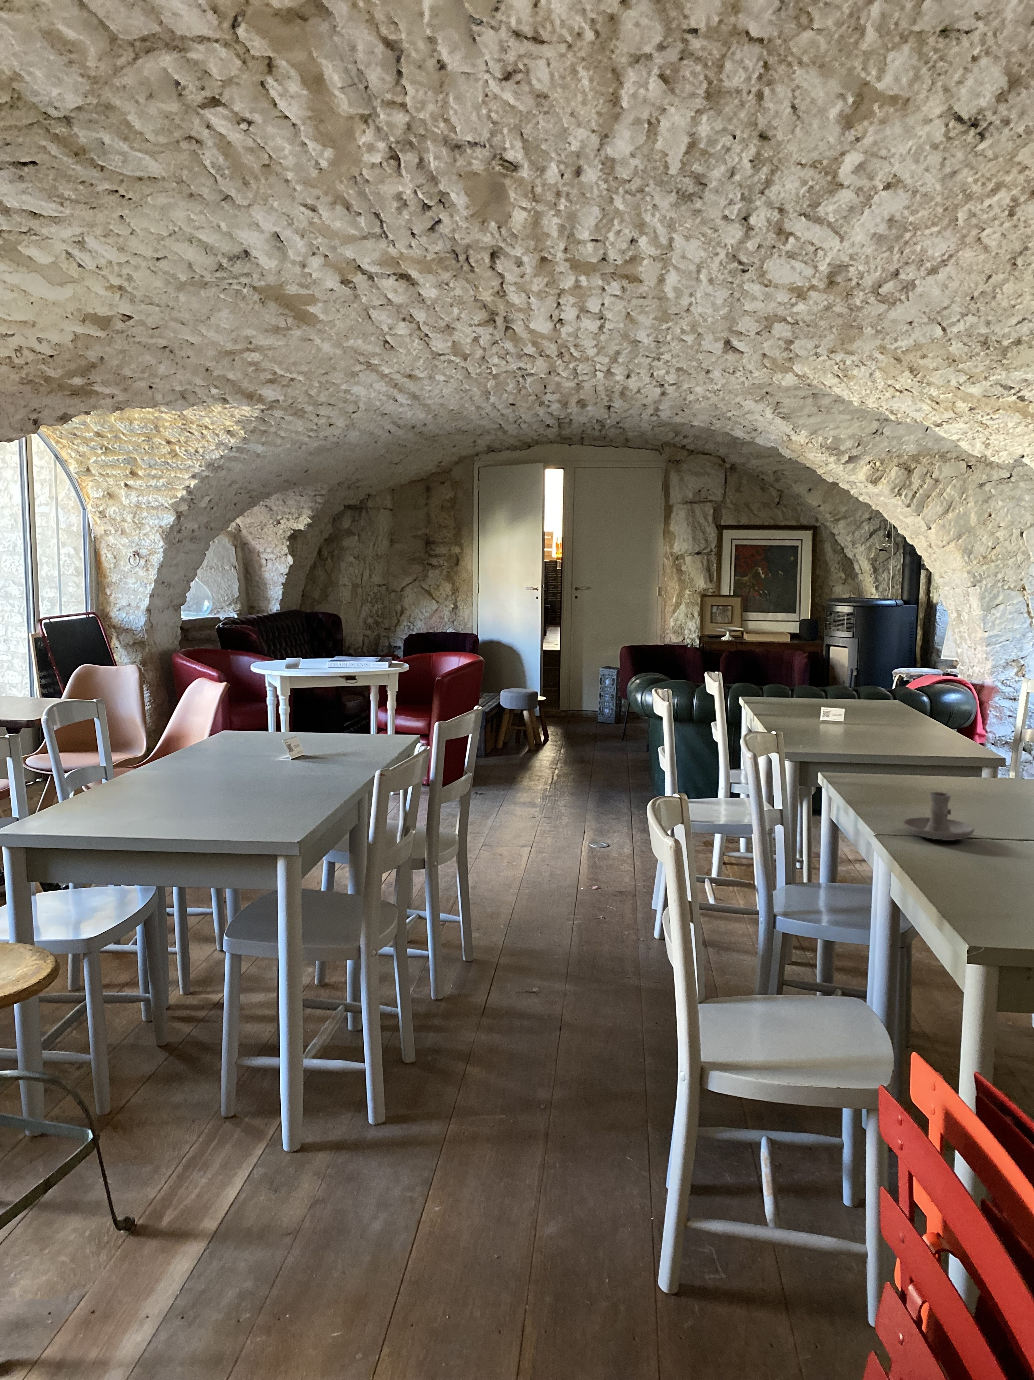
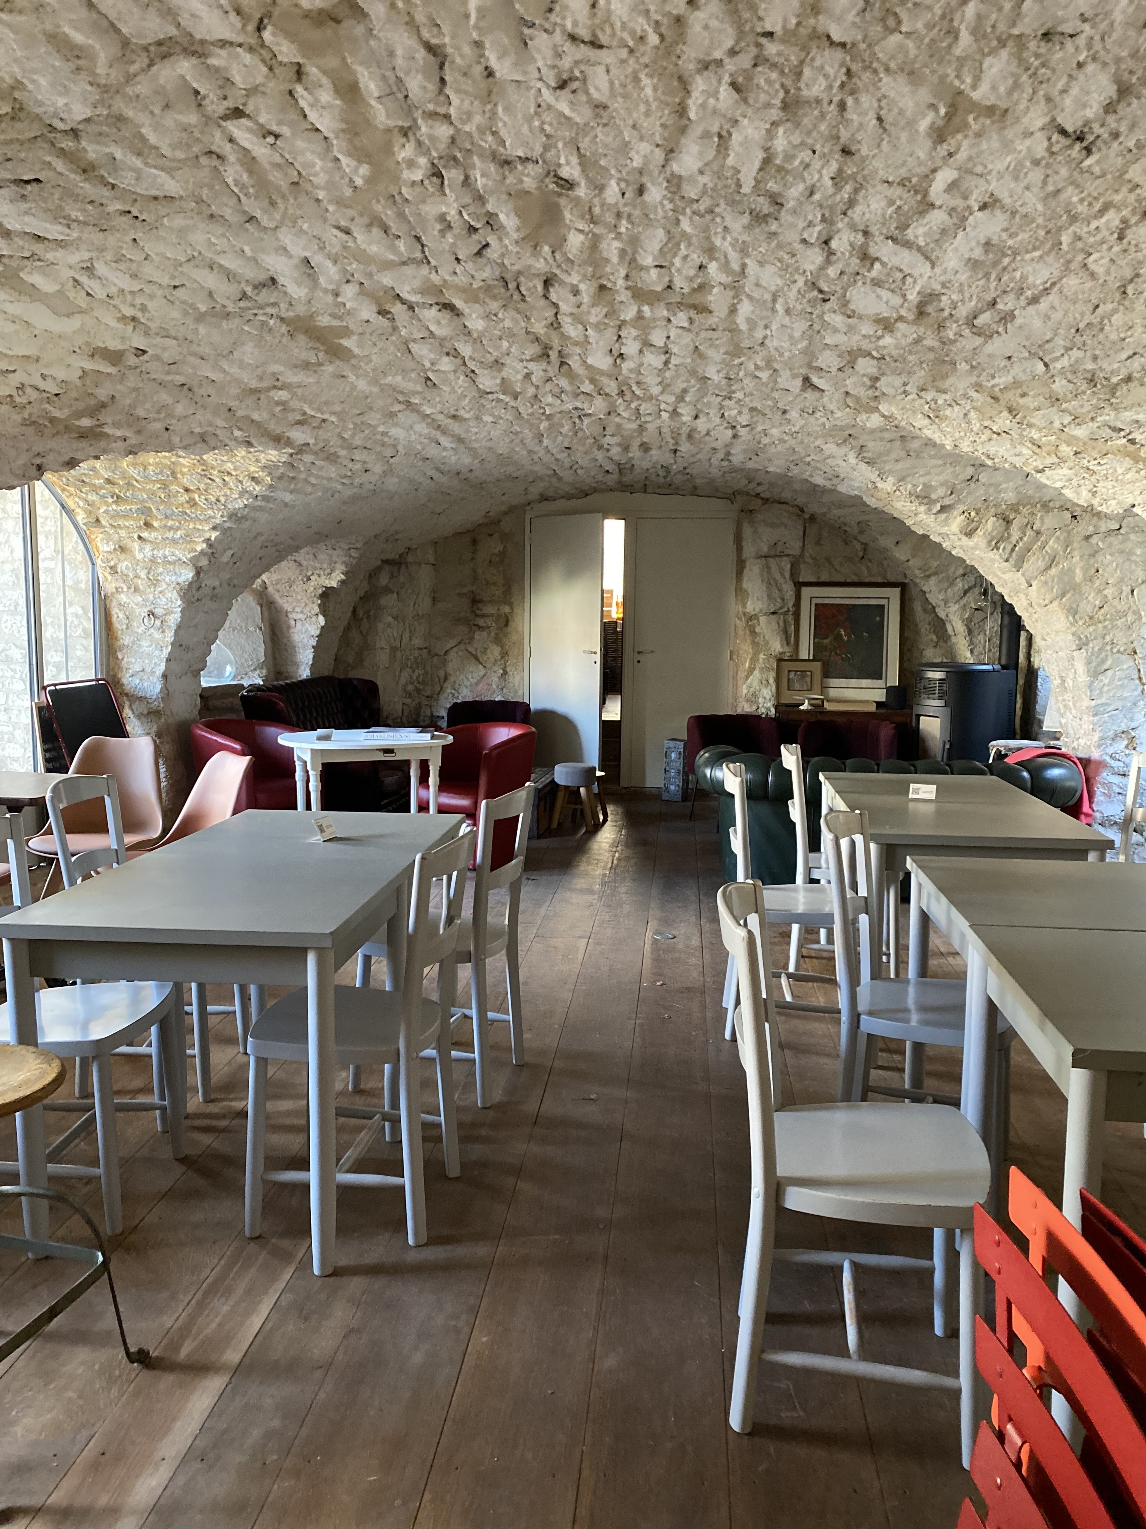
- candle holder [903,792,975,840]
